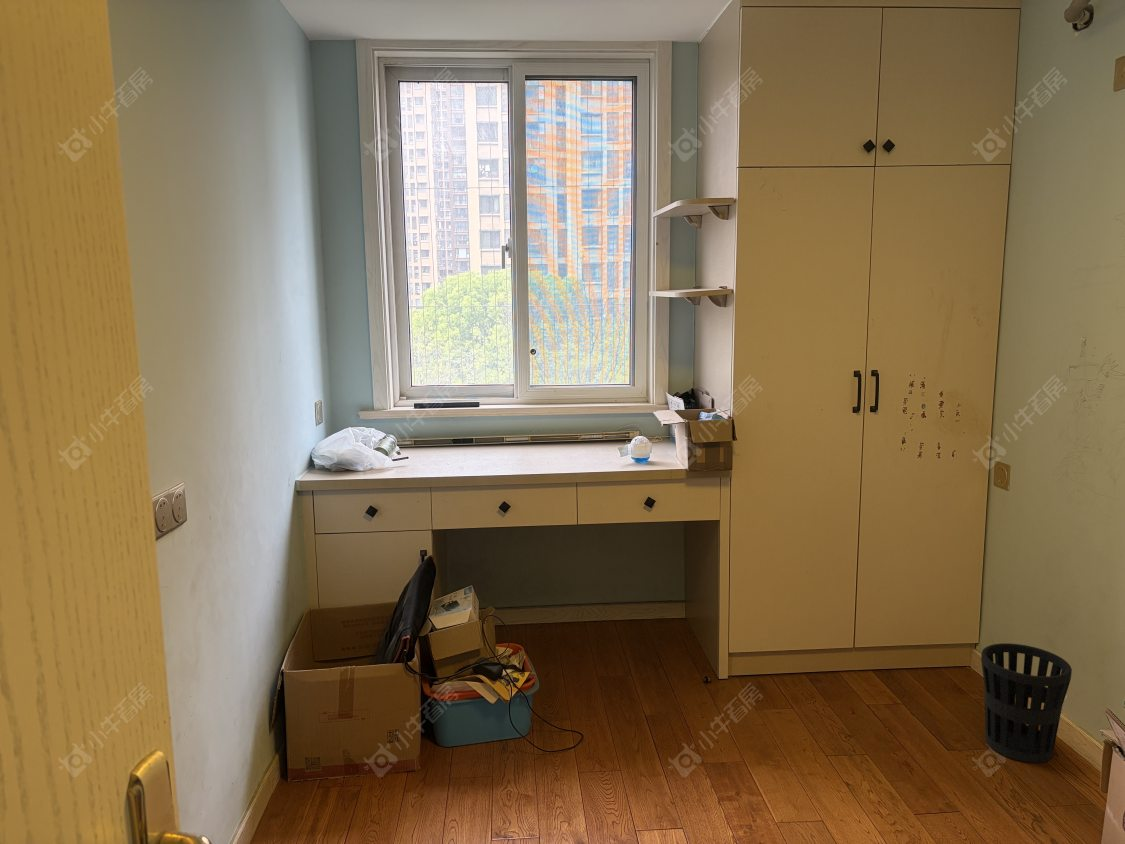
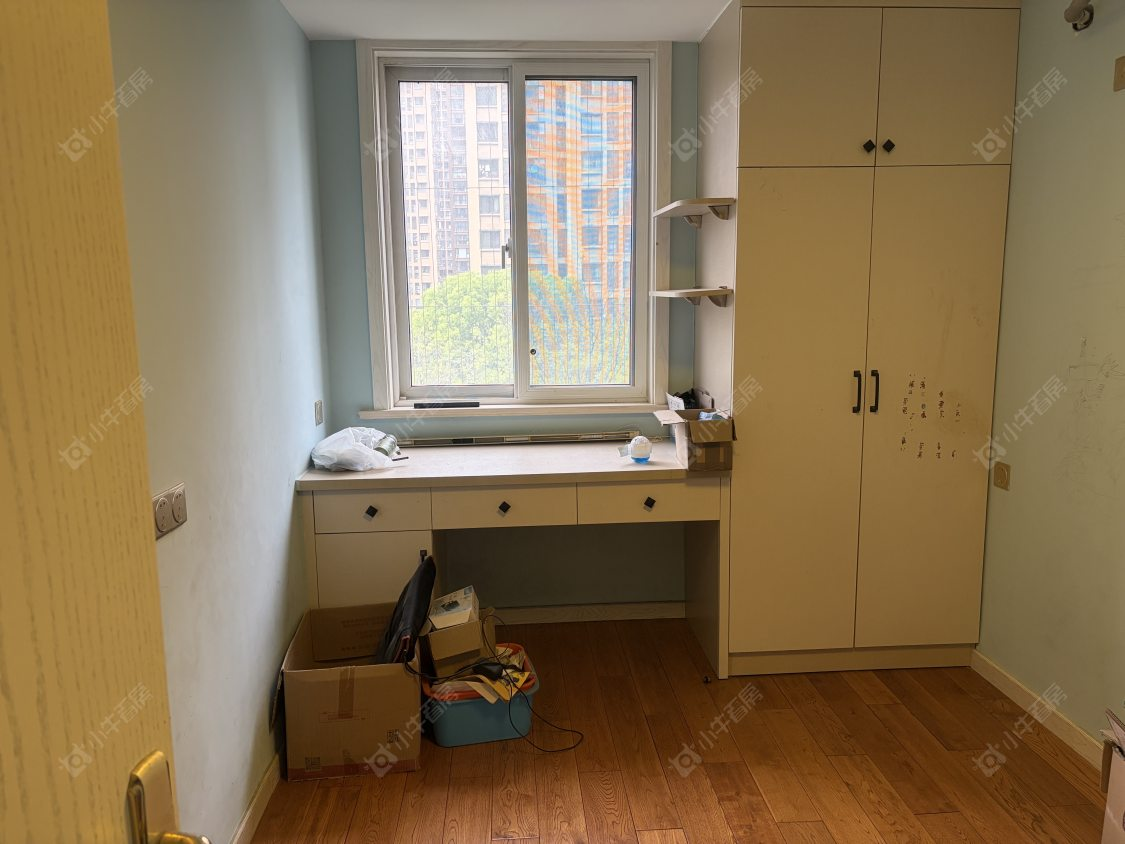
- wastebasket [980,642,1073,764]
